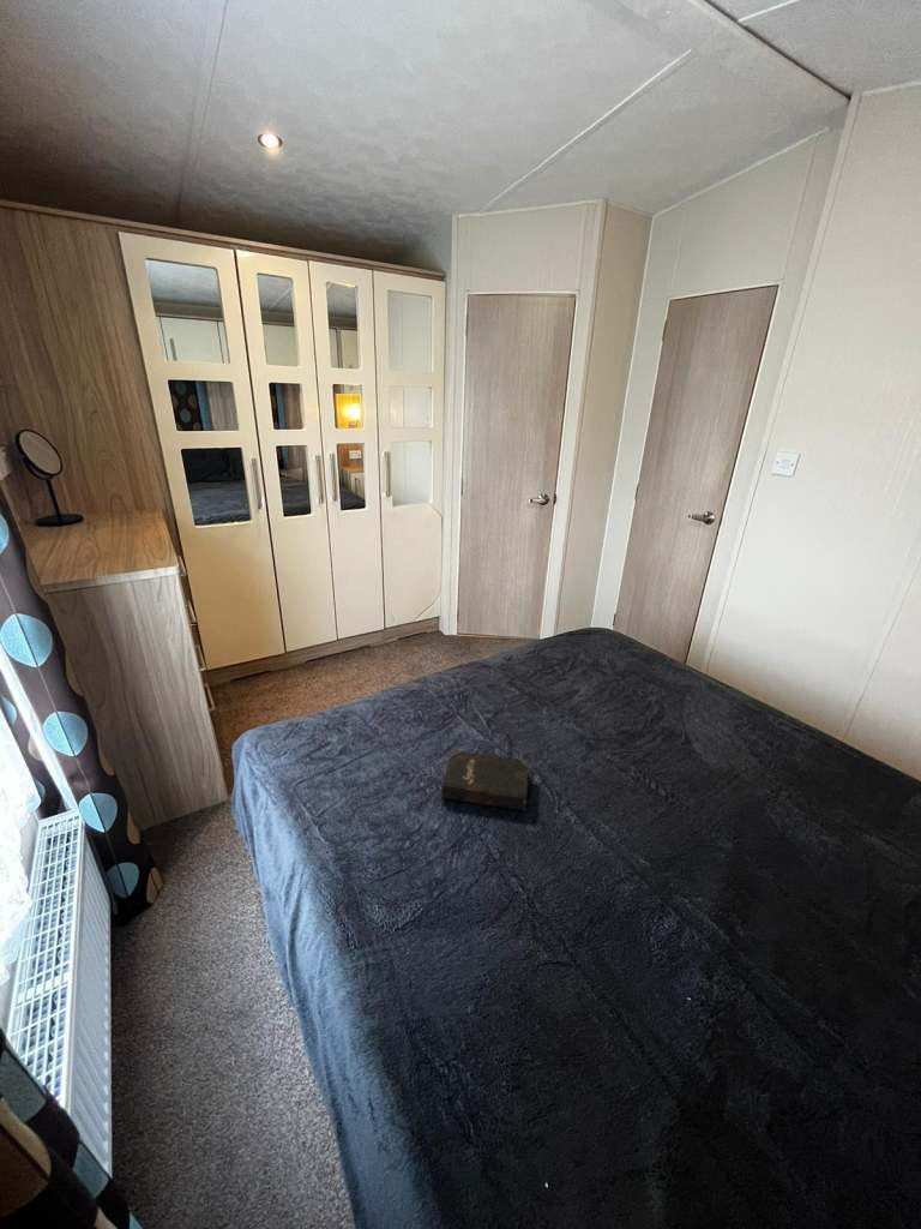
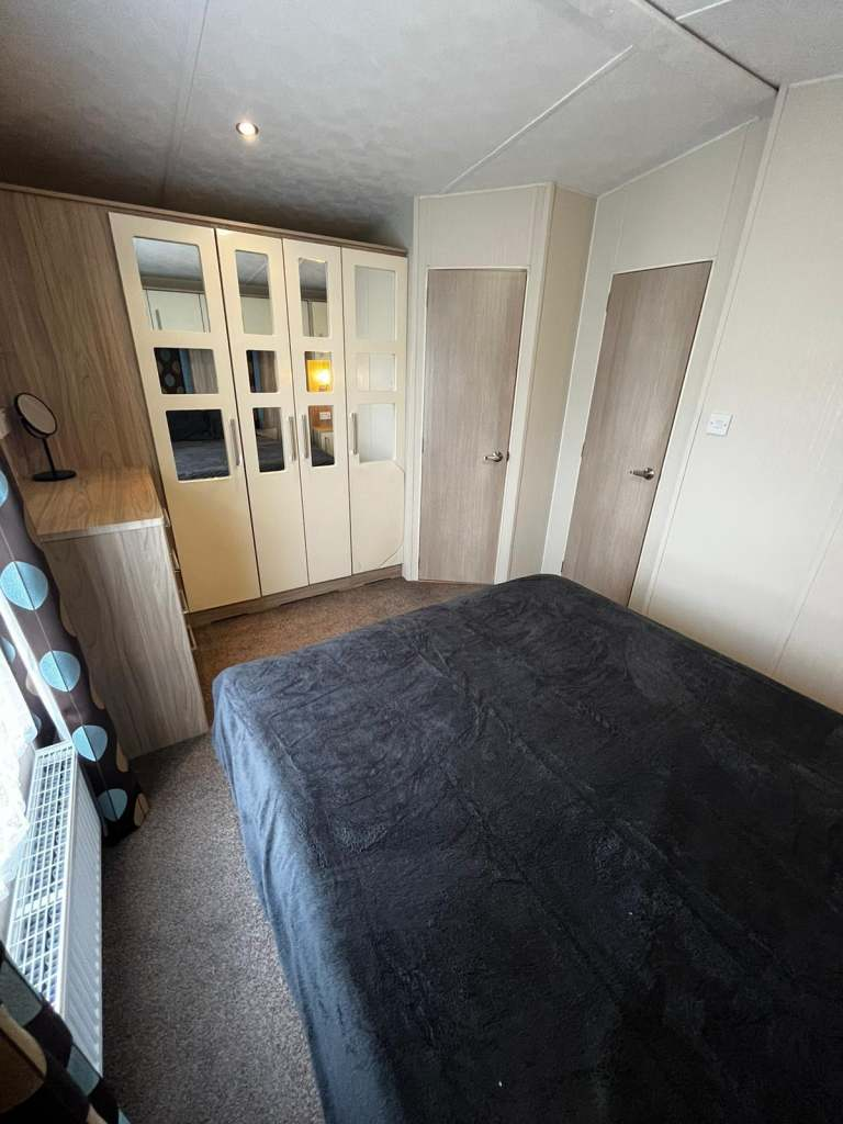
- hardback book [440,749,530,811]
